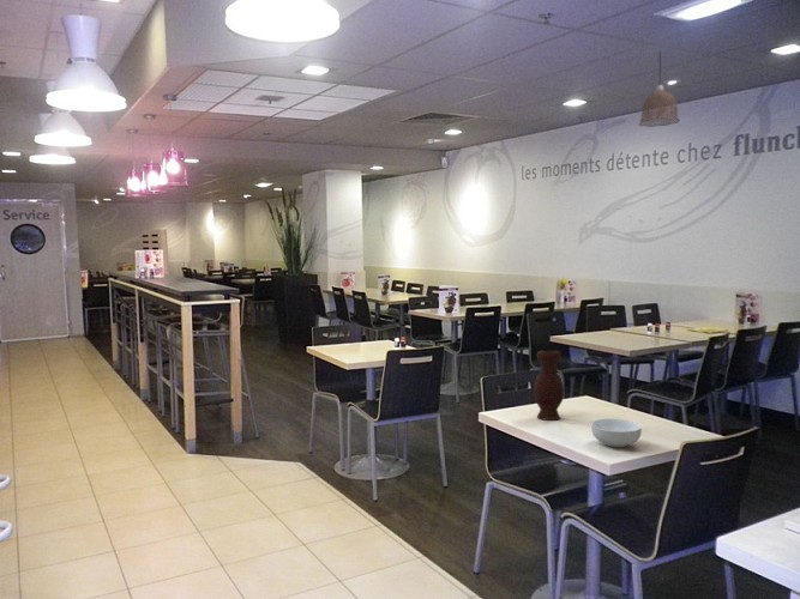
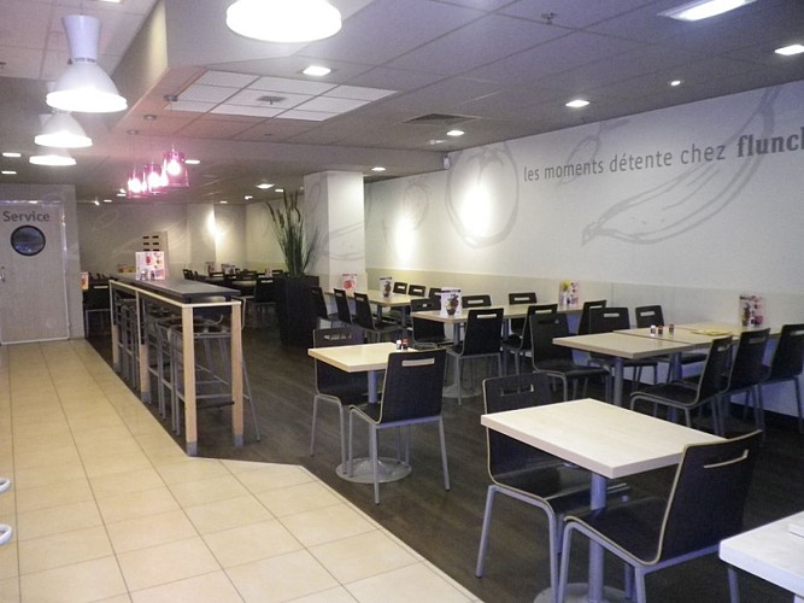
- cereal bowl [590,417,643,448]
- pendant lamp [638,49,681,128]
- vase [533,349,565,422]
